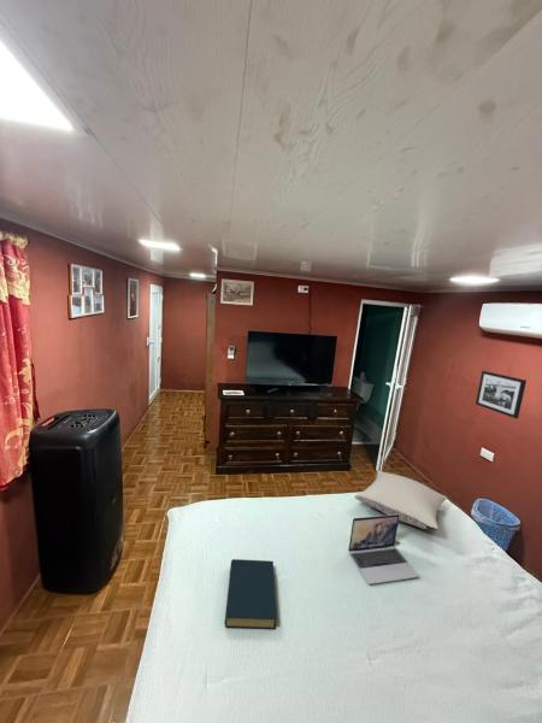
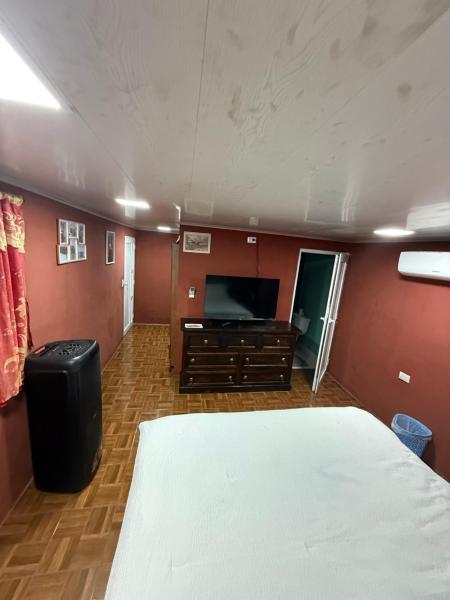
- laptop [347,515,420,586]
- pillow [353,469,448,531]
- picture frame [475,370,528,419]
- hardback book [224,558,278,630]
